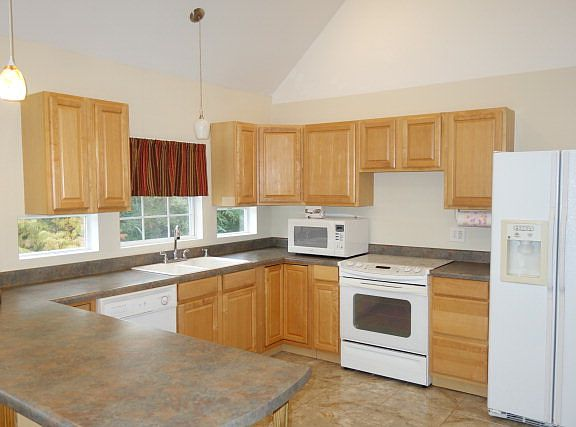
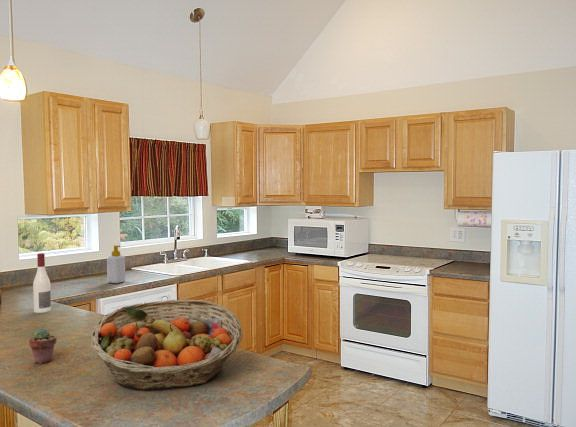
+ soap bottle [106,244,126,284]
+ potted succulent [28,328,57,365]
+ alcohol [32,252,52,314]
+ fruit basket [90,299,243,391]
